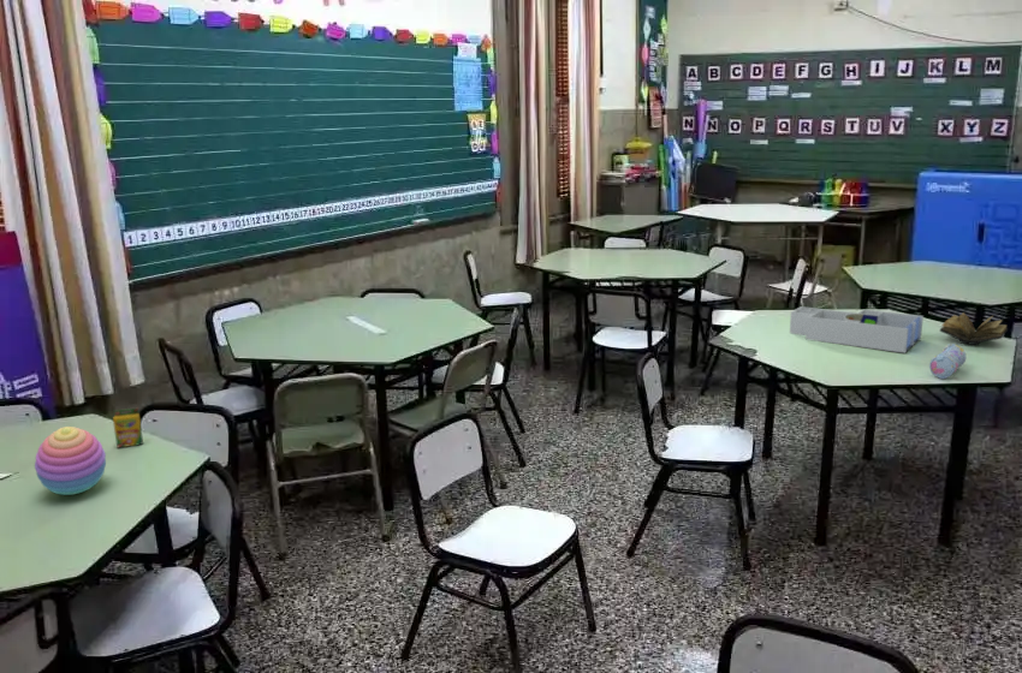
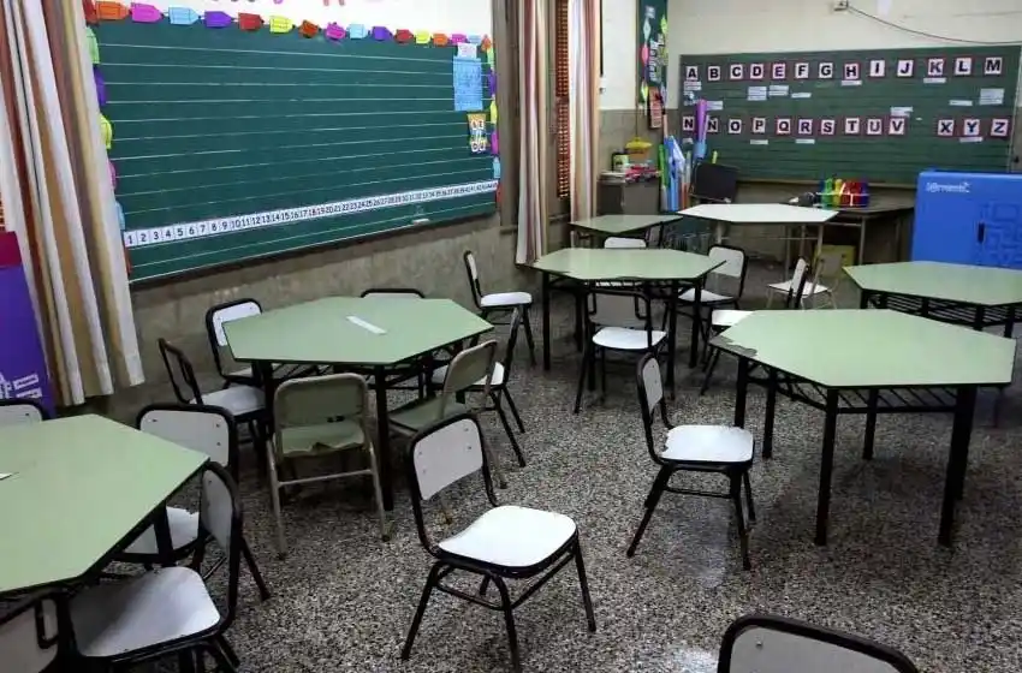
- desk organizer [789,305,925,355]
- crayon box [112,406,144,448]
- book [939,311,1009,346]
- stacking toy [34,425,107,496]
- pencil case [928,343,968,380]
